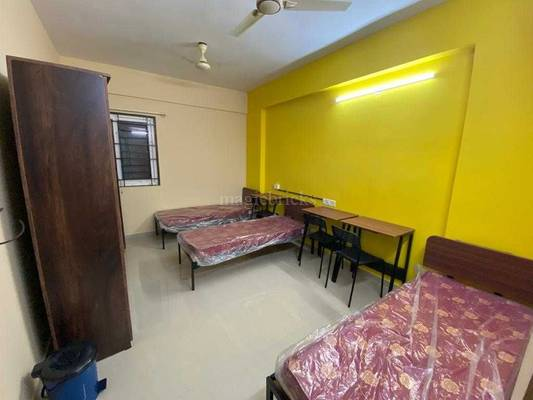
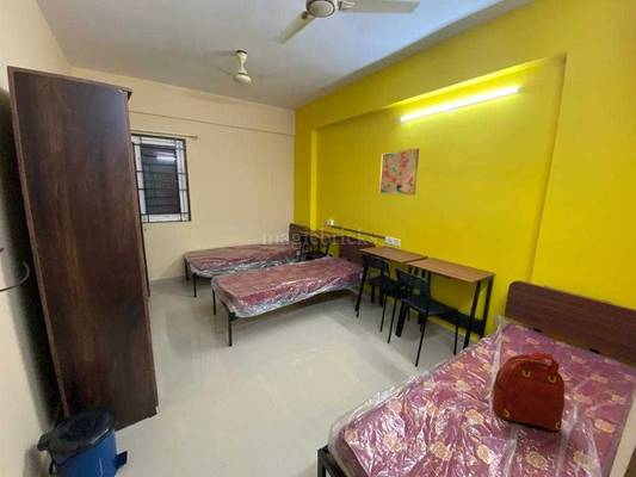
+ wall art [378,148,420,197]
+ backpack [492,352,566,434]
